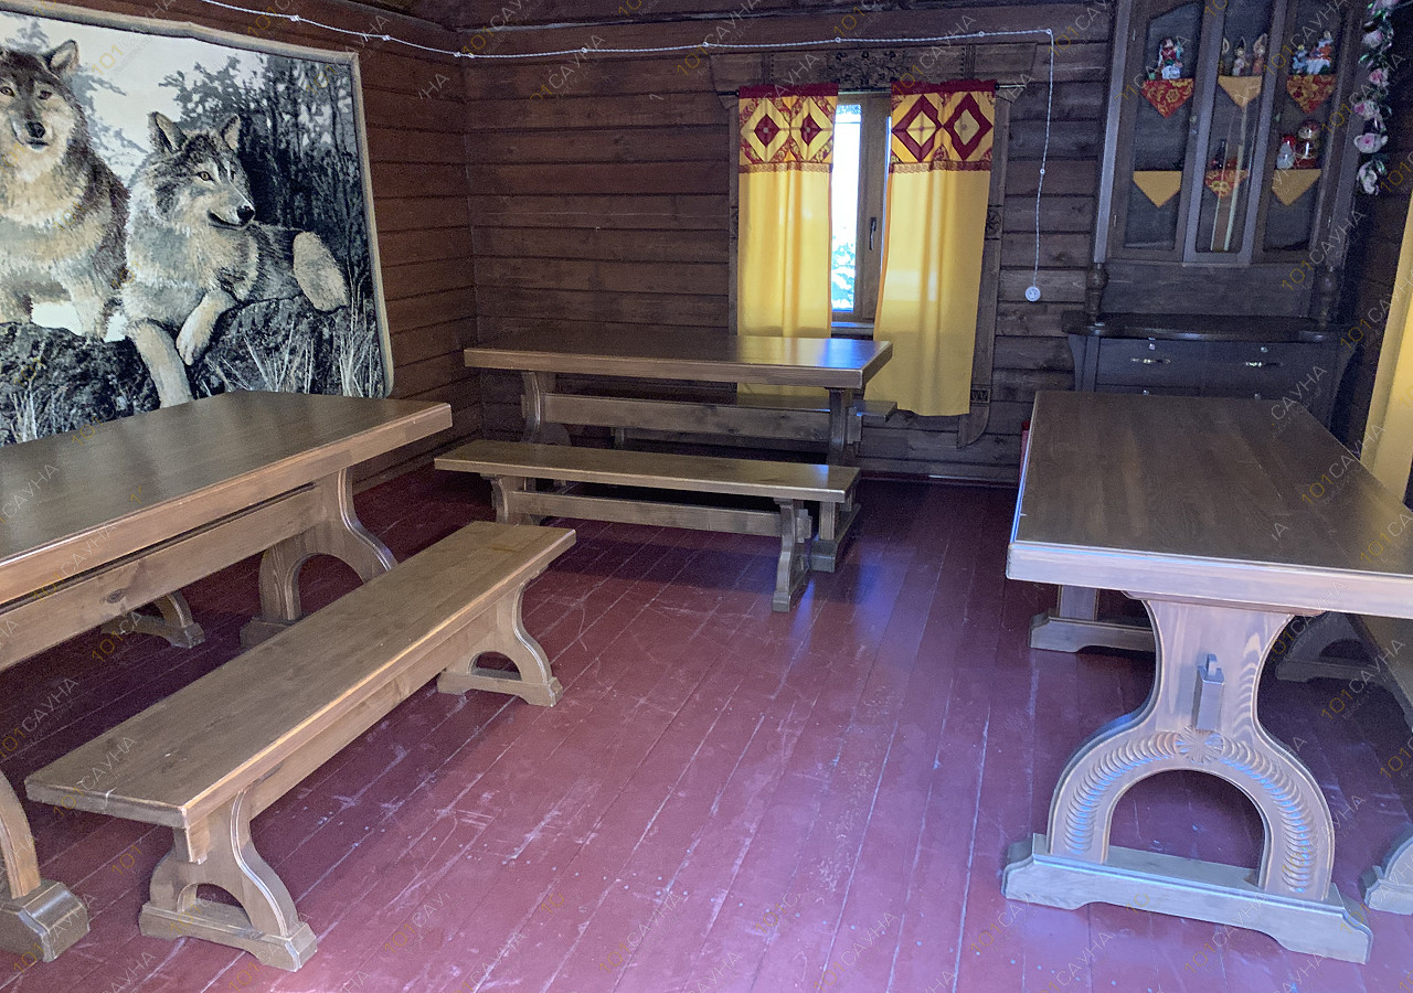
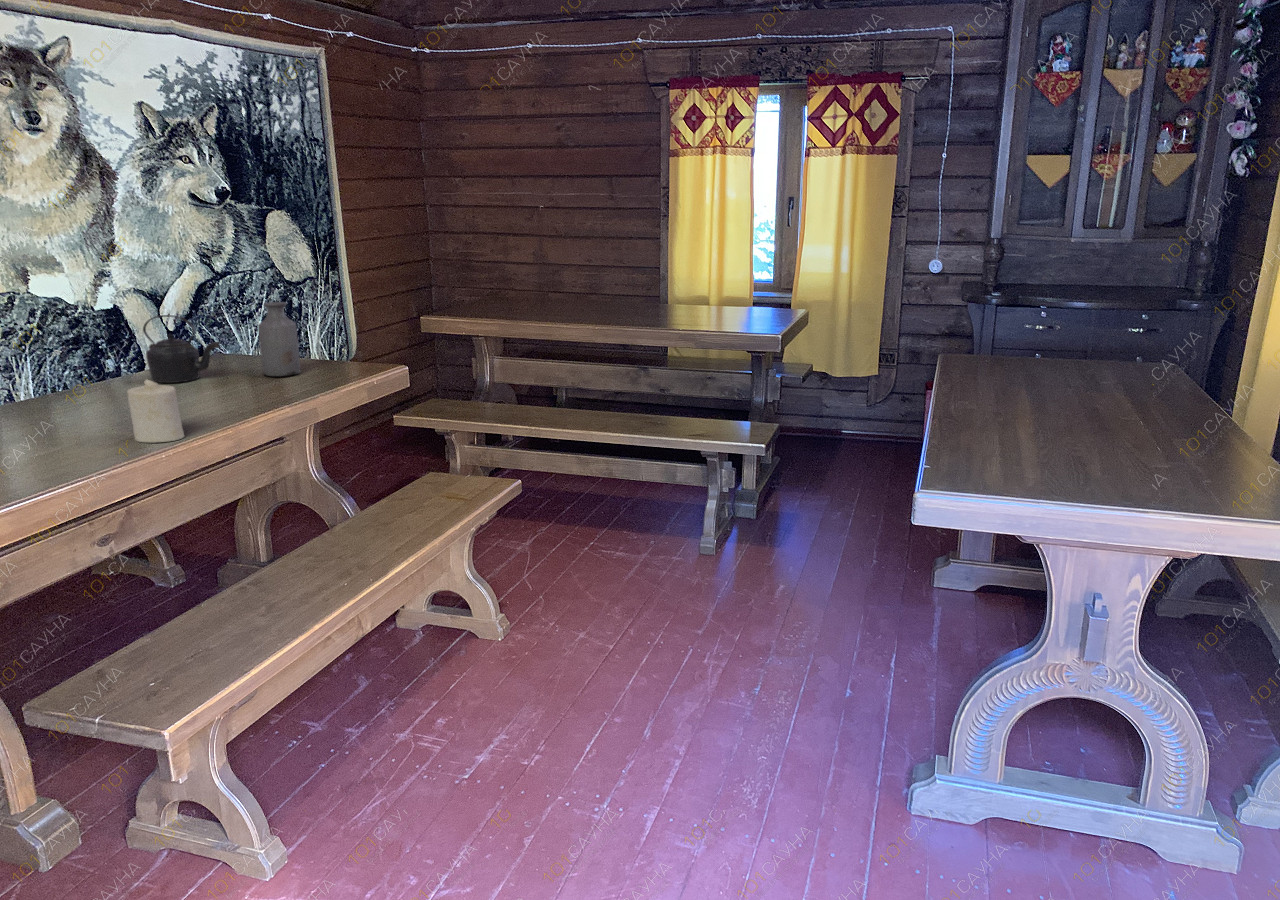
+ candle [126,378,185,444]
+ kettle [142,314,221,384]
+ bottle [257,301,302,378]
